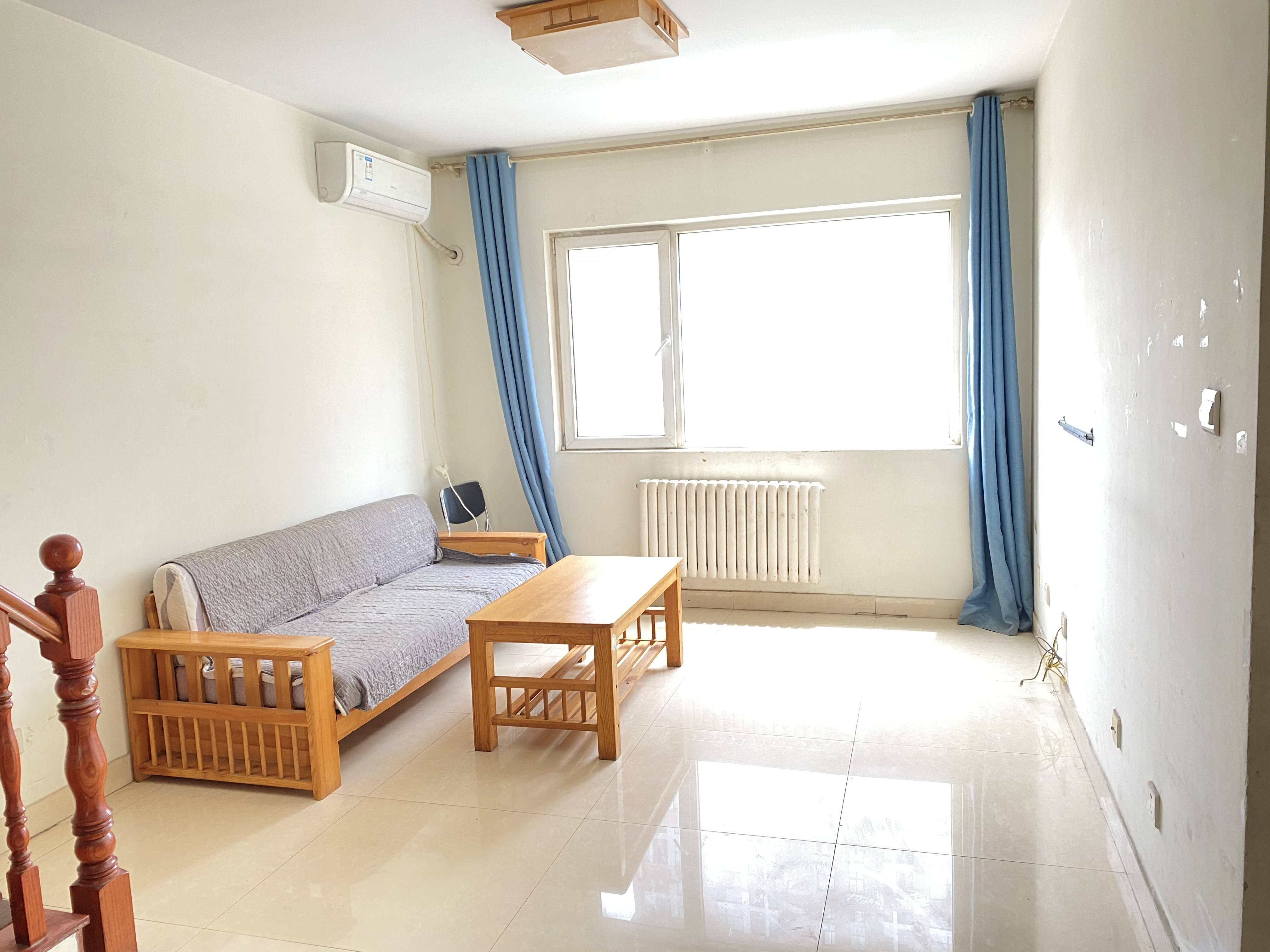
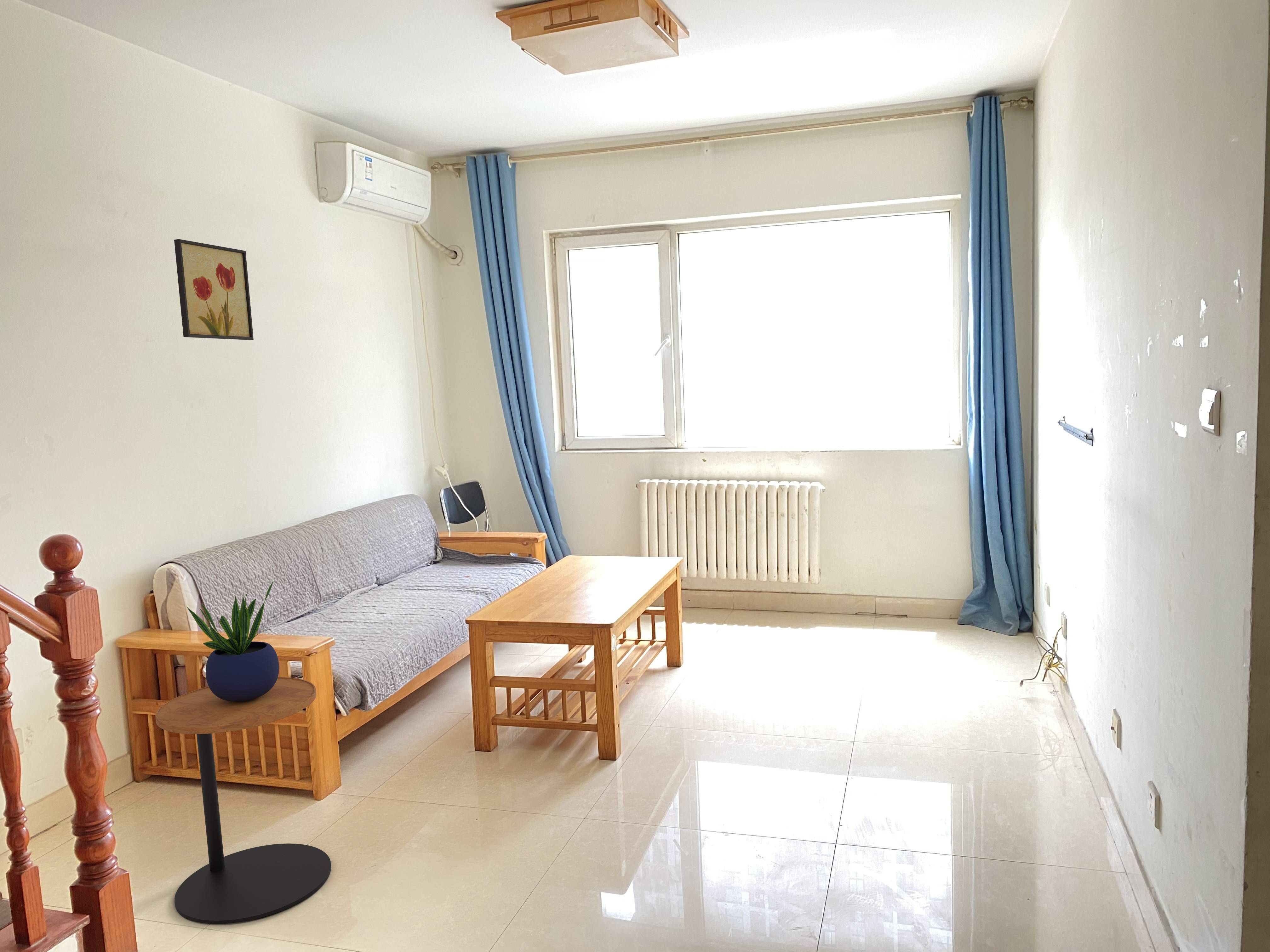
+ wall art [174,239,254,340]
+ side table [155,677,331,924]
+ potted plant [186,581,279,702]
